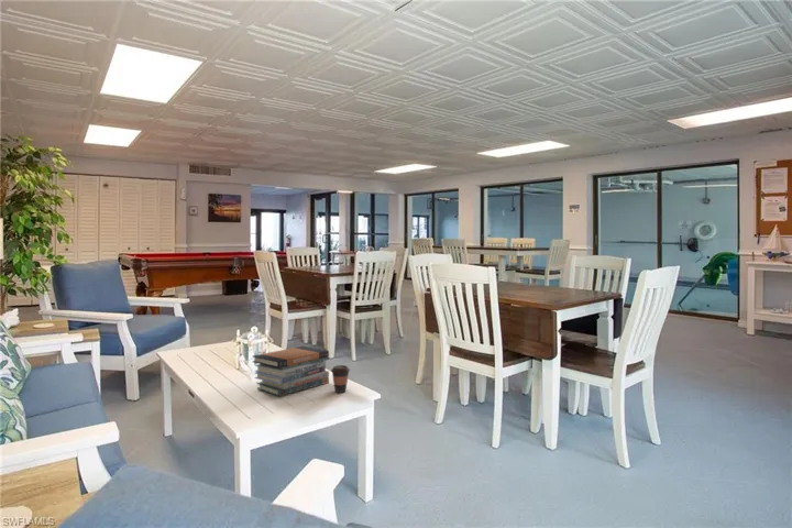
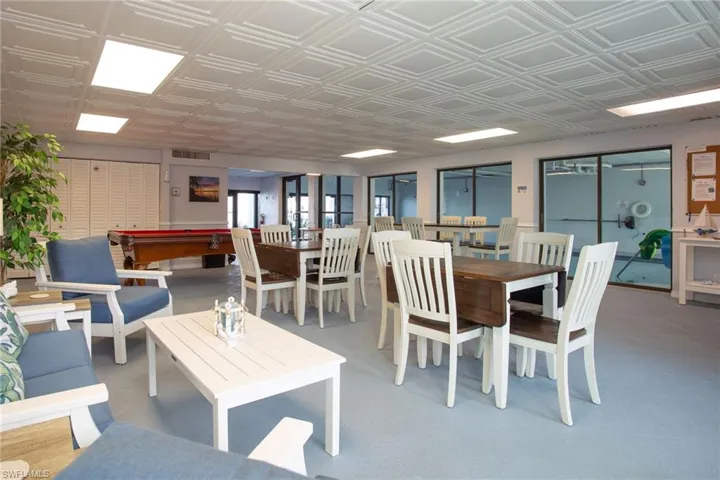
- coffee cup [330,364,351,394]
- book stack [251,345,330,397]
